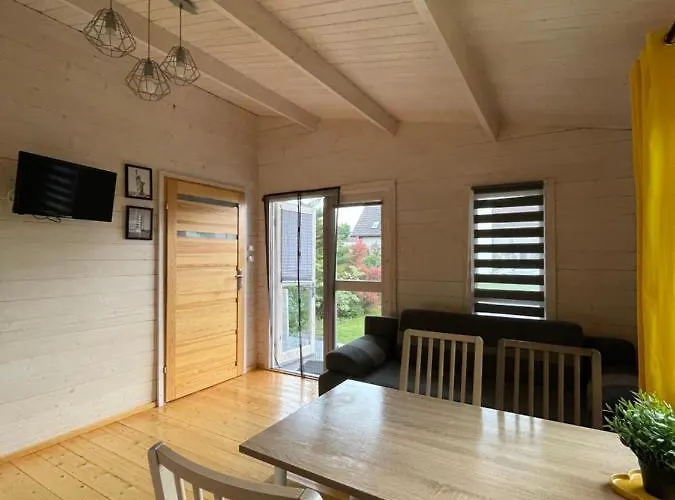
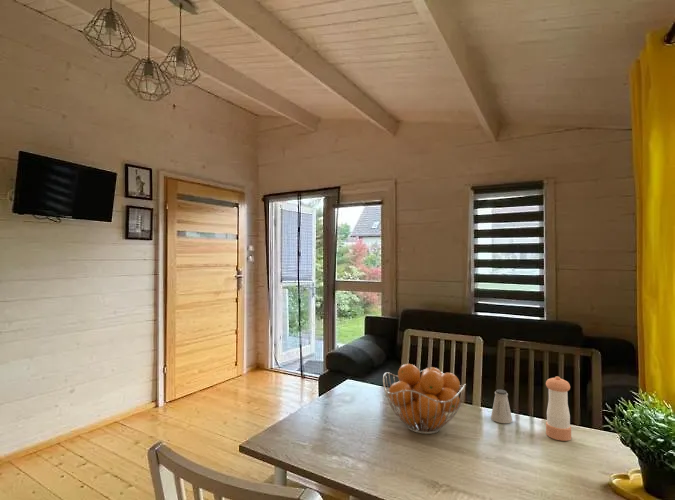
+ fruit basket [382,363,467,435]
+ saltshaker [490,389,513,424]
+ pepper shaker [545,375,572,442]
